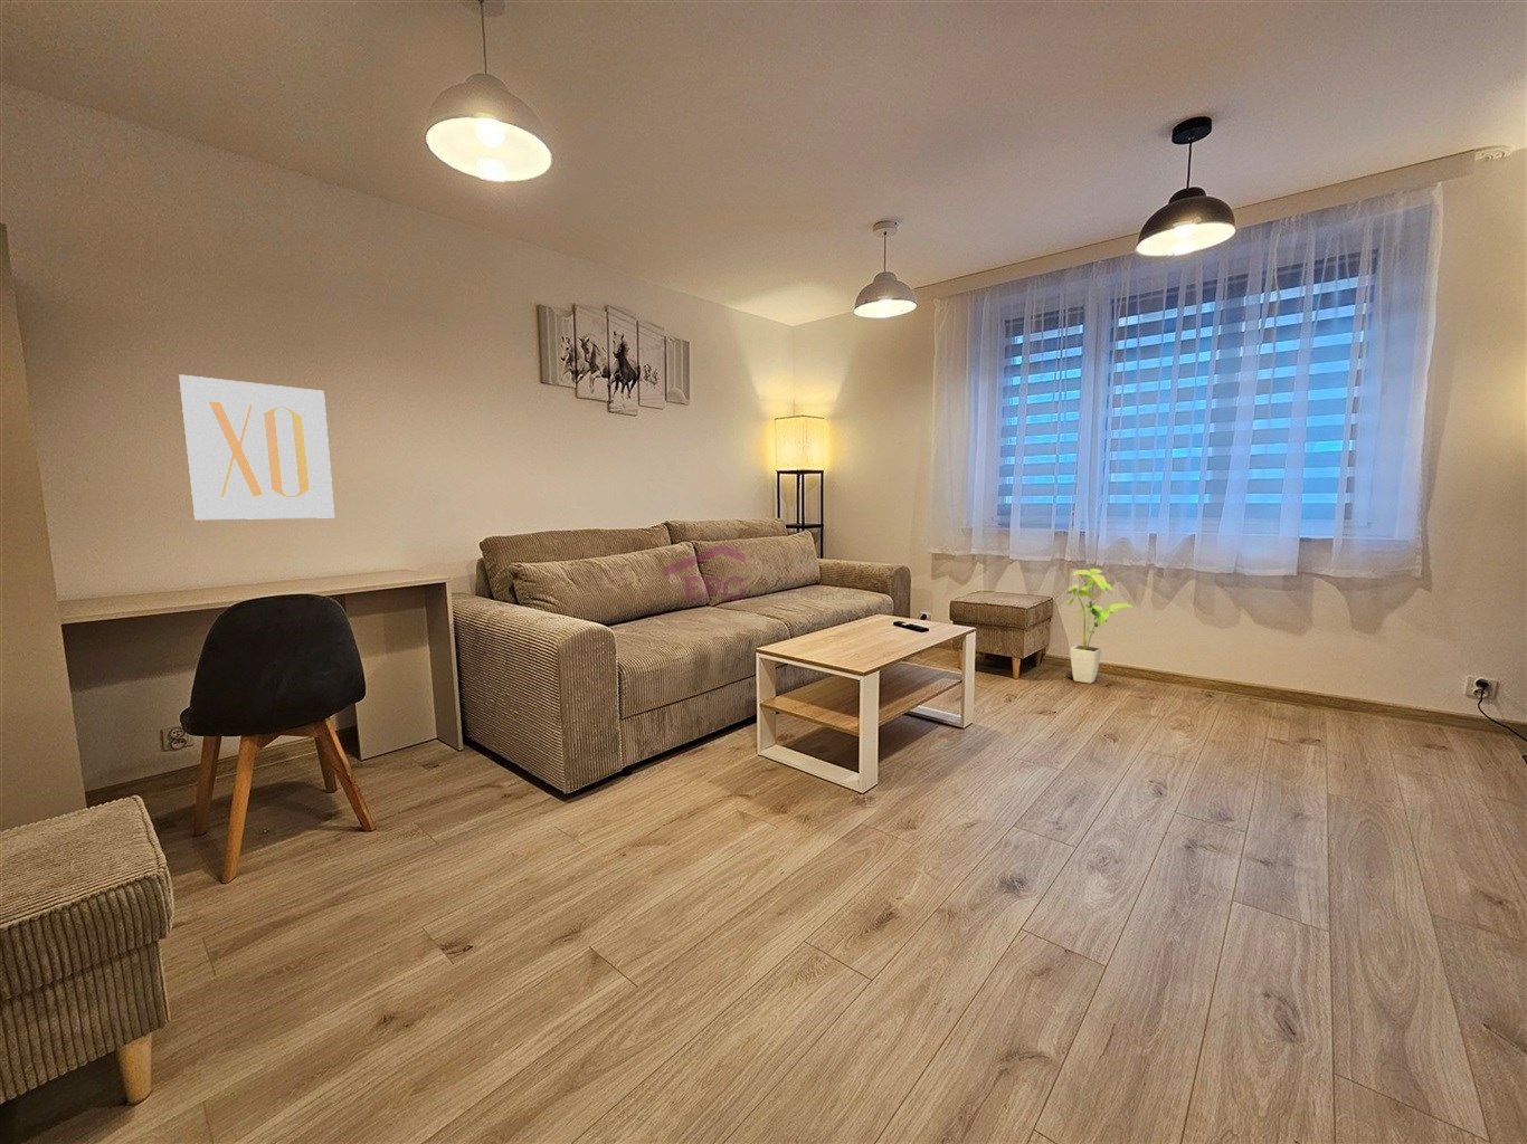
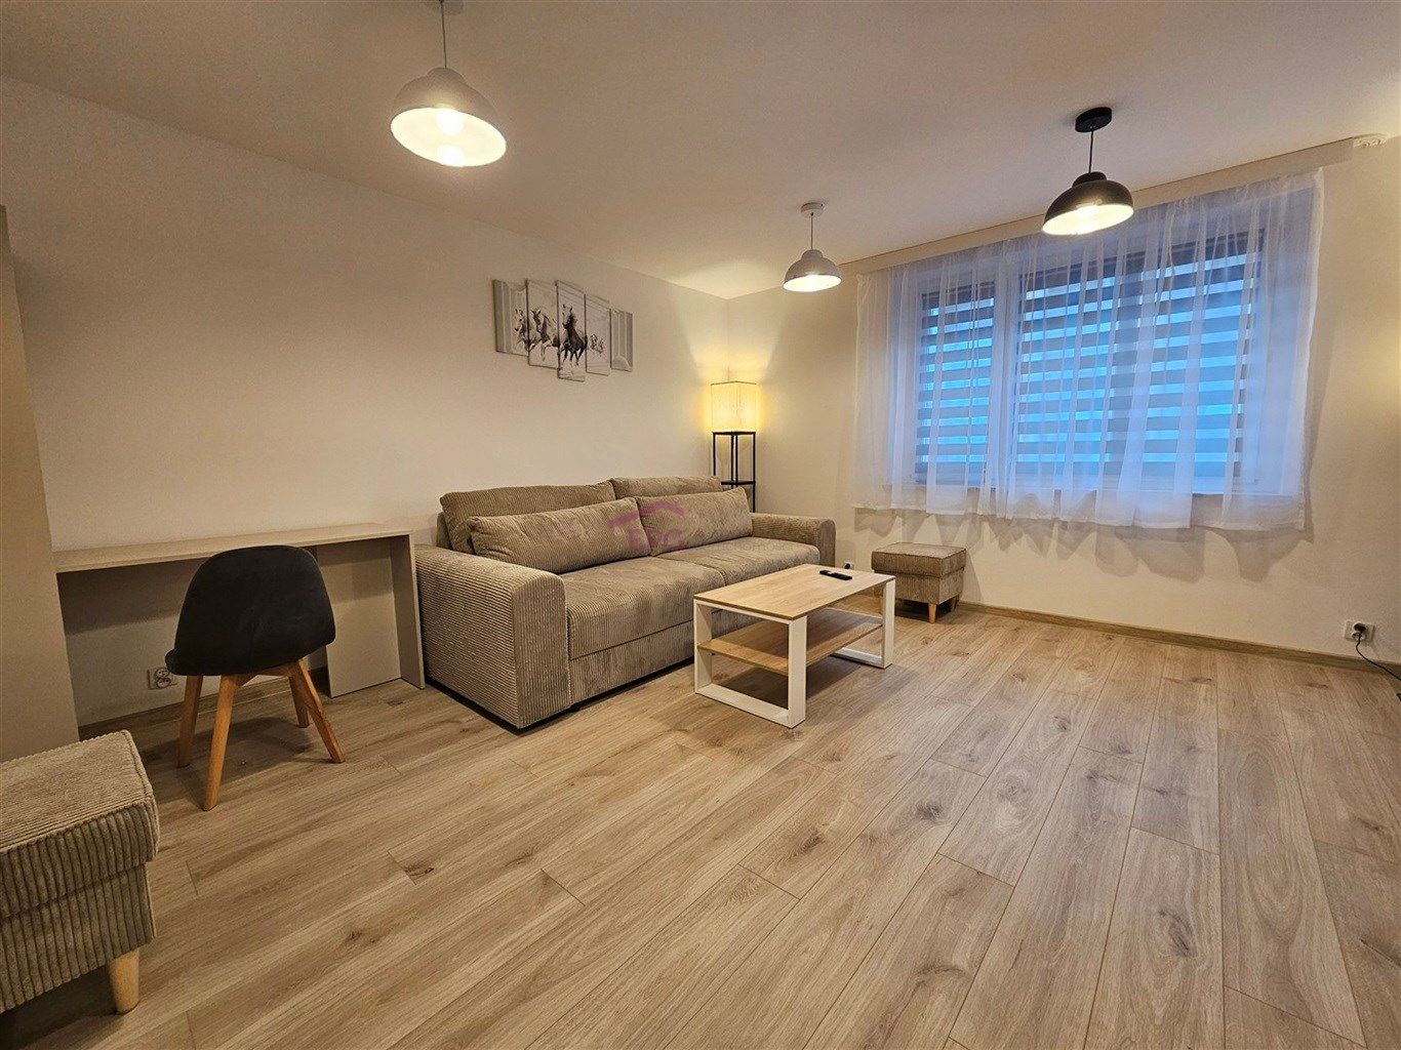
- wall art [178,374,335,520]
- house plant [1065,567,1137,685]
